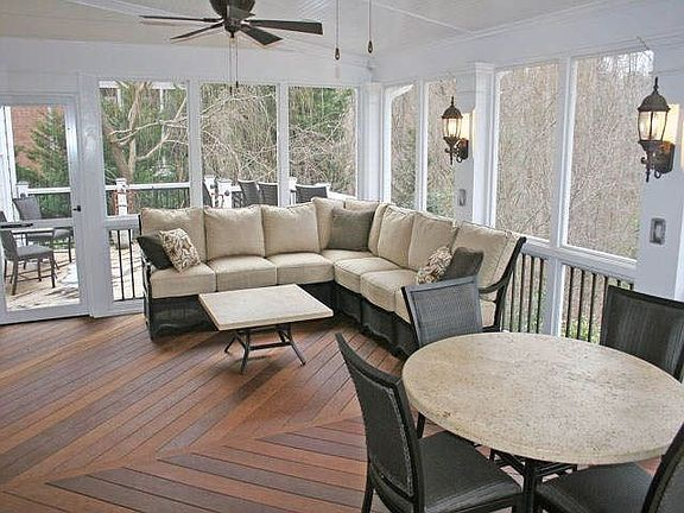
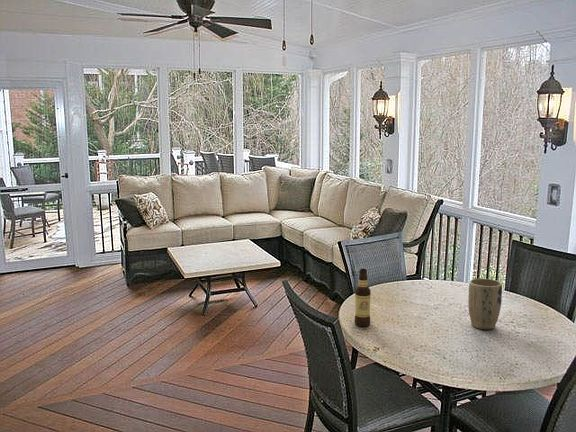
+ bottle [354,268,372,327]
+ plant pot [467,278,503,331]
